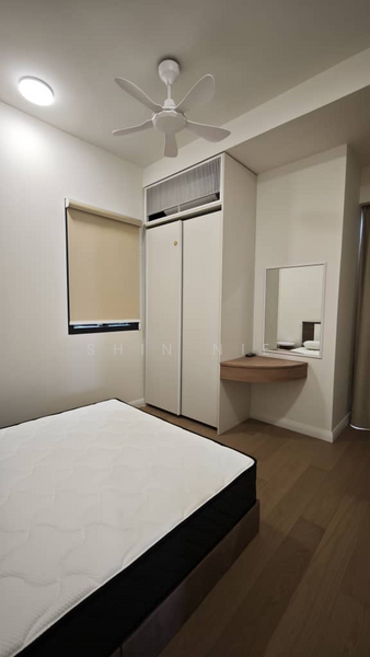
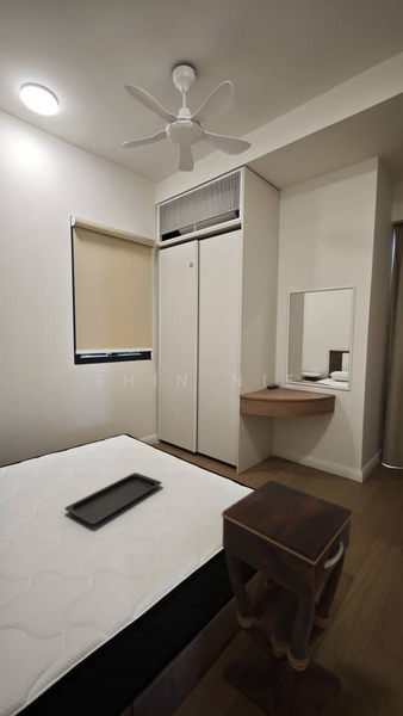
+ serving tray [63,471,163,525]
+ side table [221,479,354,716]
